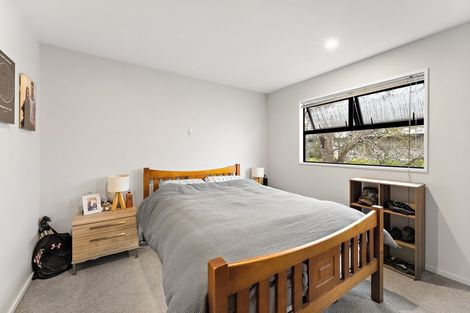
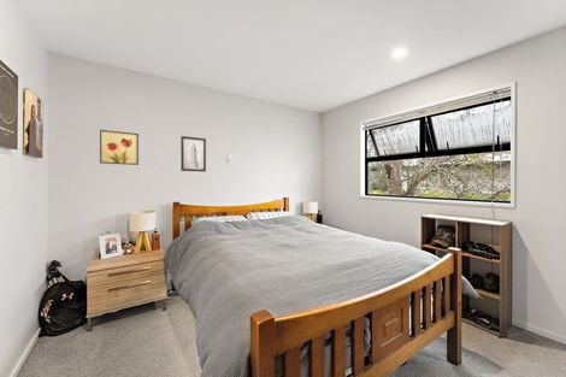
+ wall art [99,129,140,166]
+ wall art [179,135,207,172]
